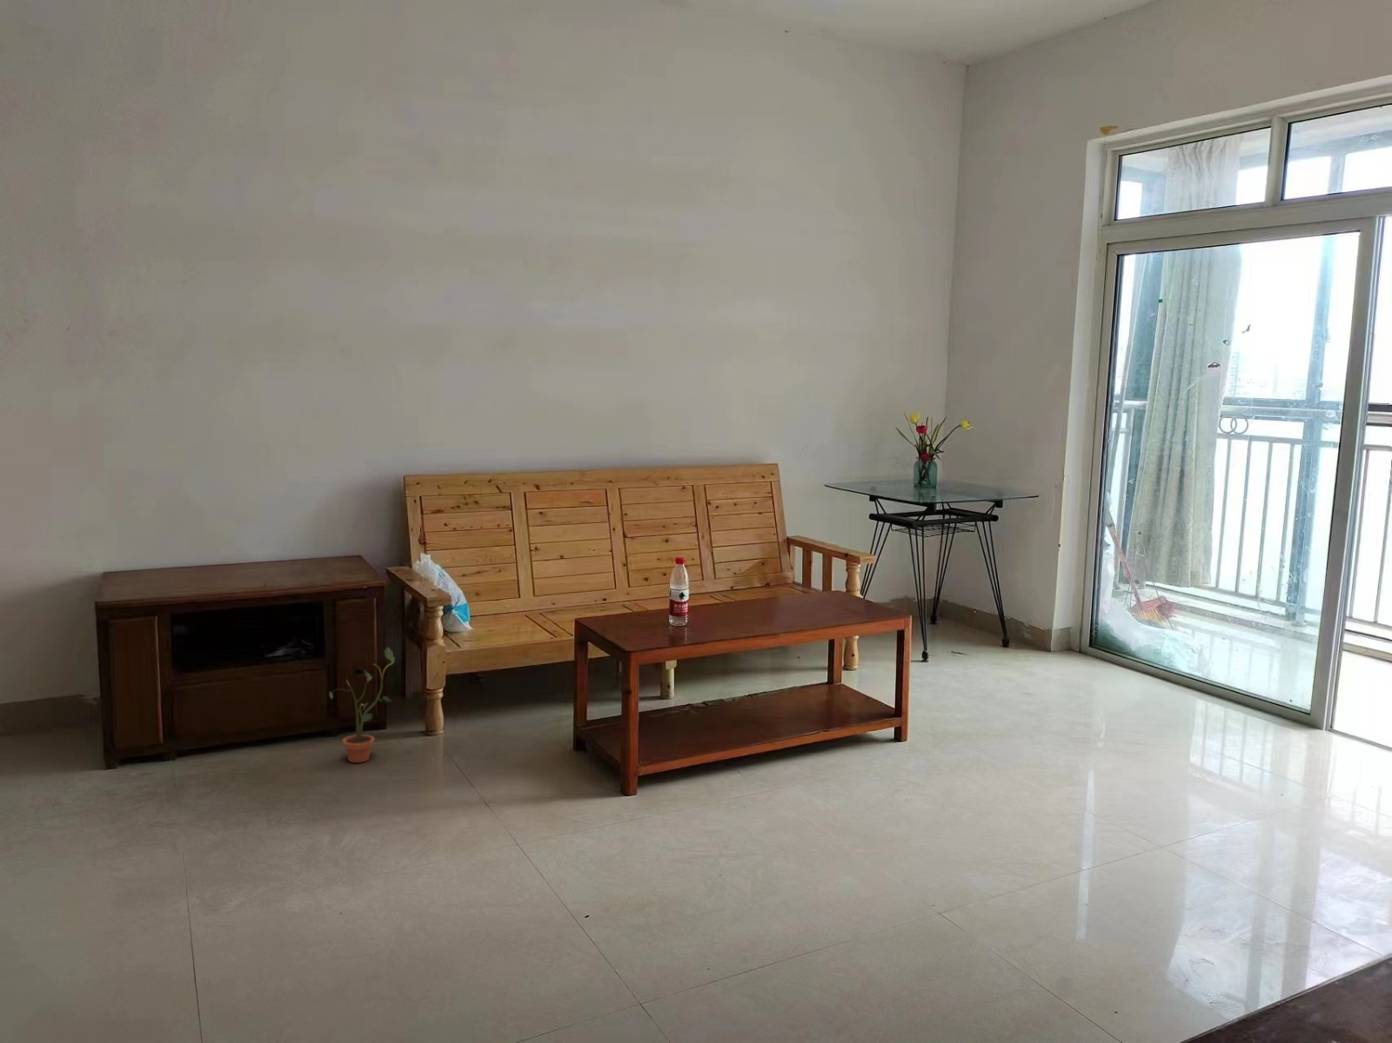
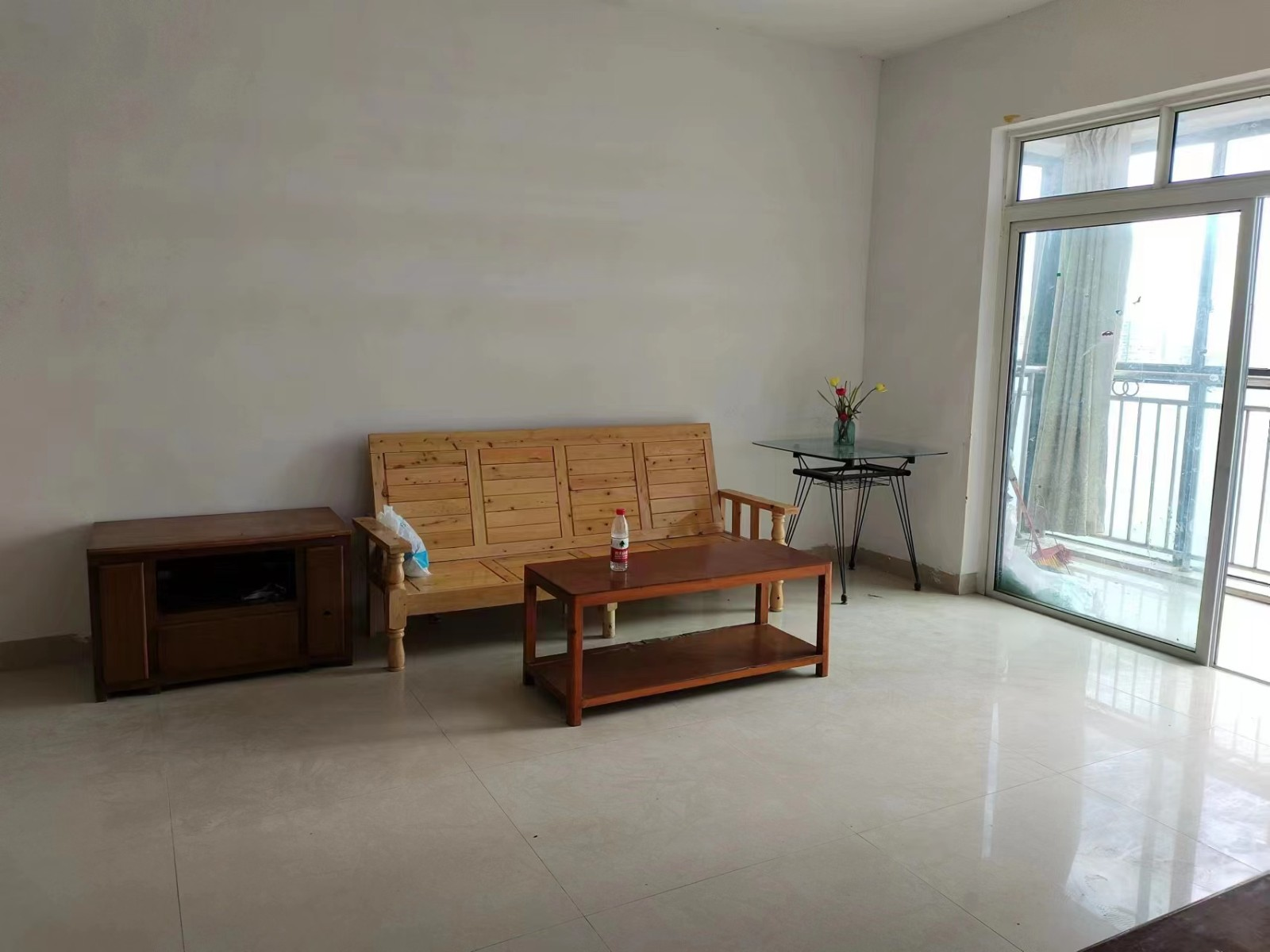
- potted plant [328,646,396,764]
